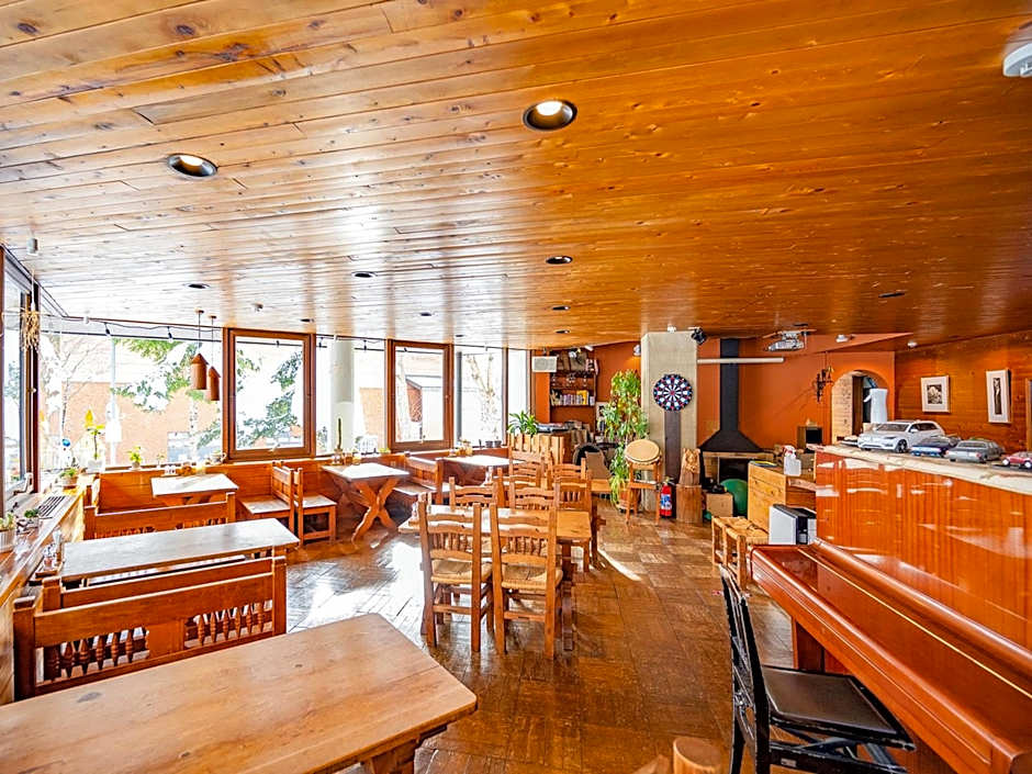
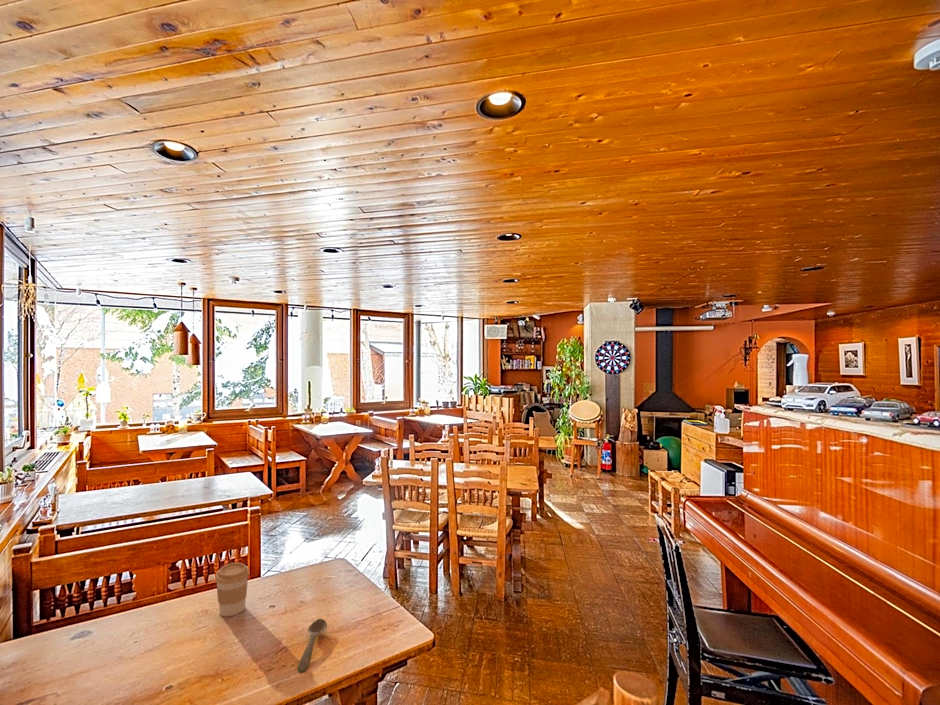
+ spoon [297,618,328,673]
+ coffee cup [214,562,250,617]
